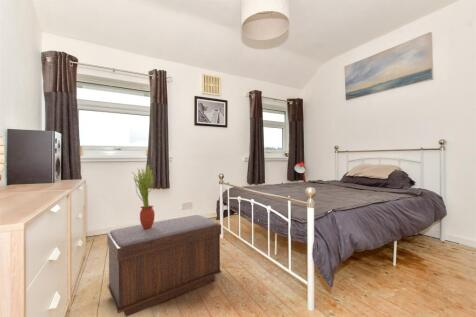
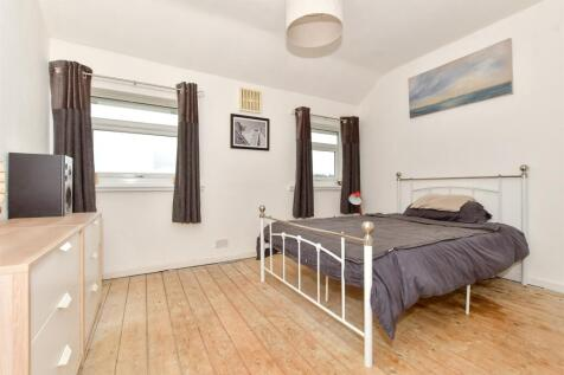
- potted plant [131,164,156,229]
- bench [106,214,222,317]
